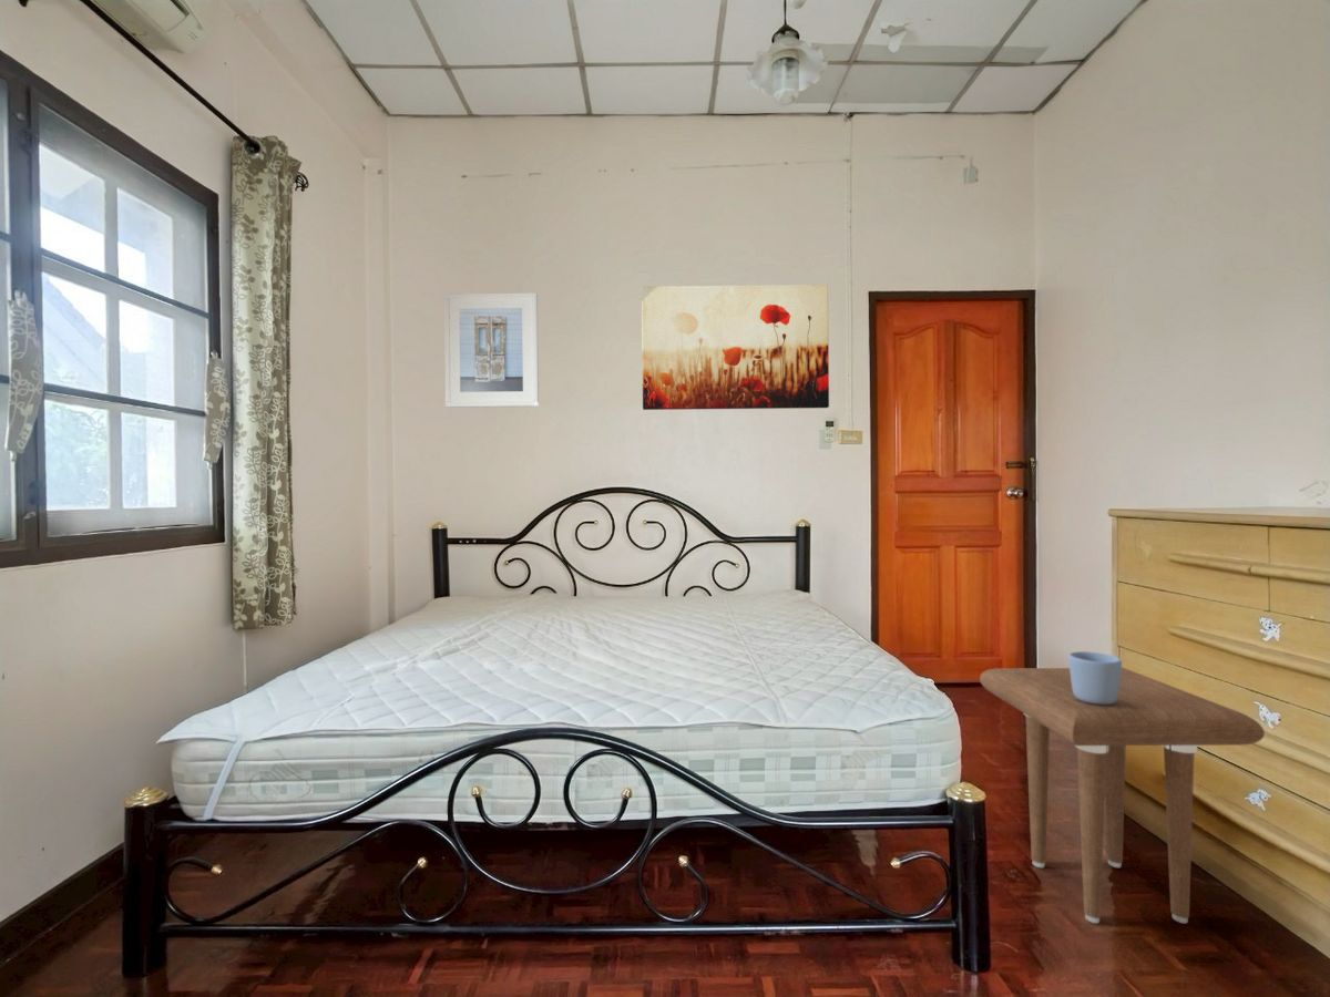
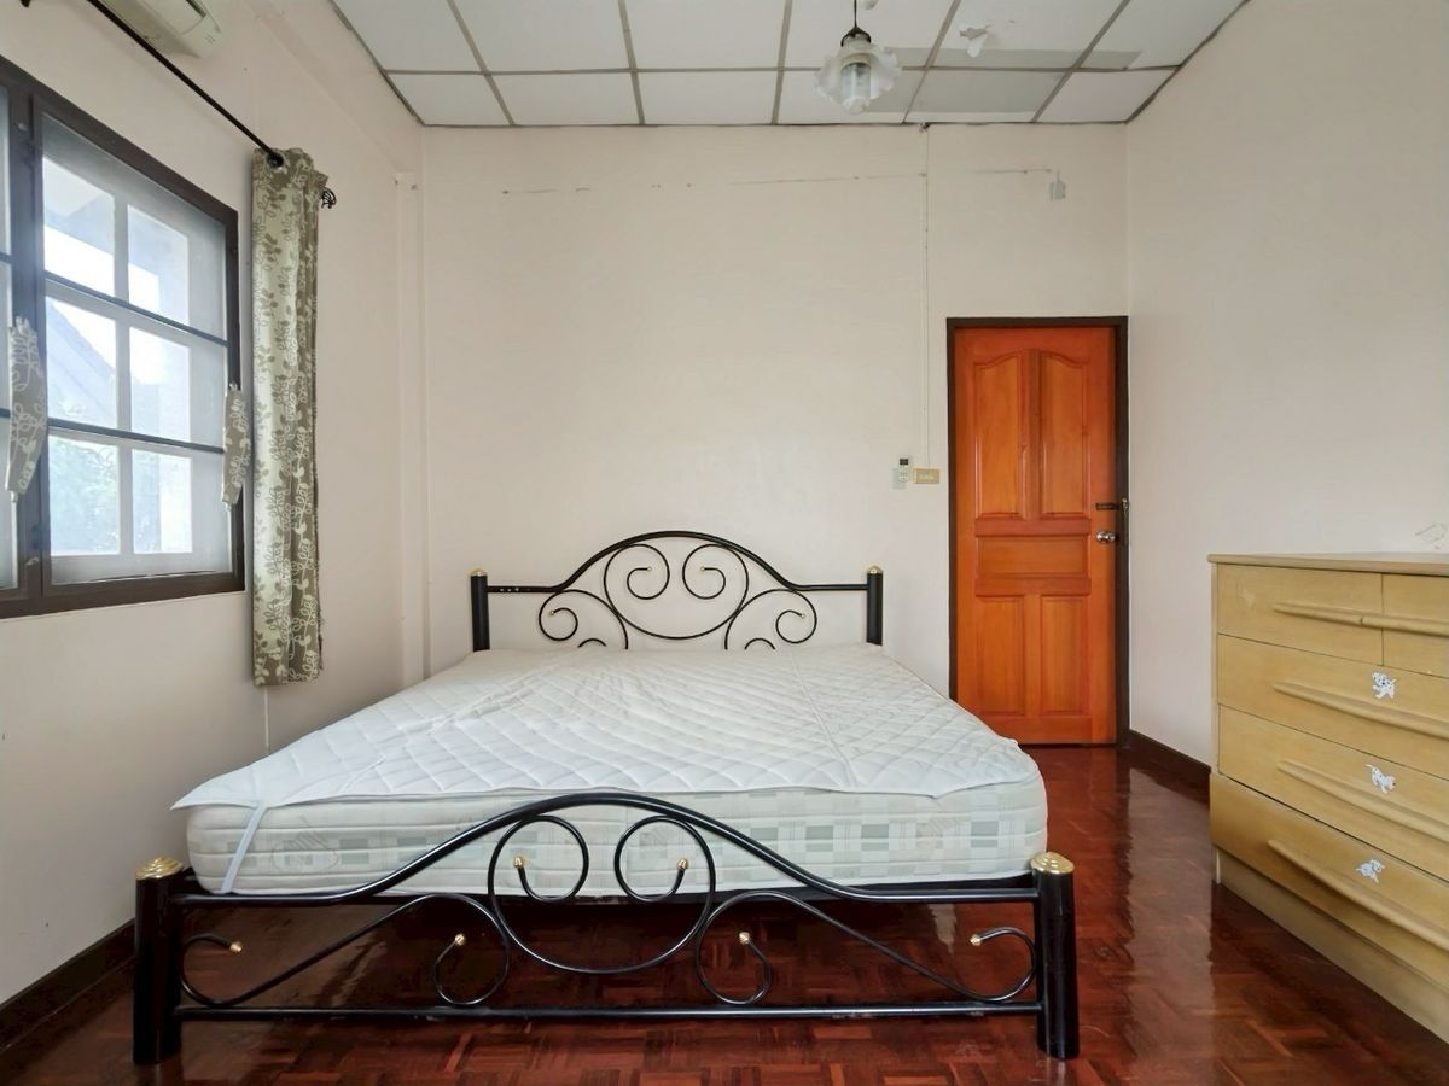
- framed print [443,291,540,409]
- side table [979,667,1266,924]
- wall art [641,284,830,411]
- mug [1067,650,1123,705]
